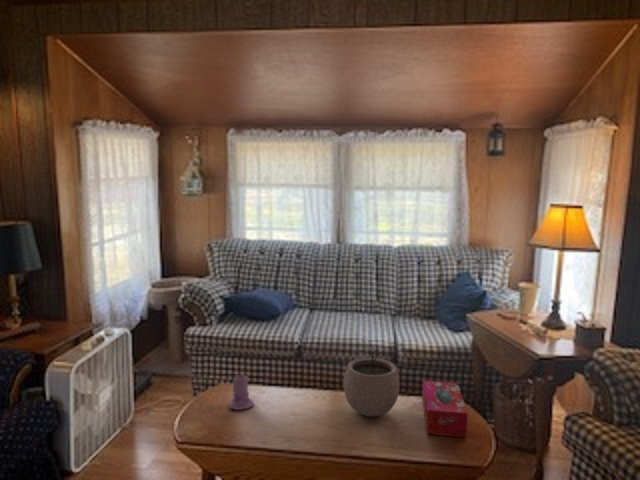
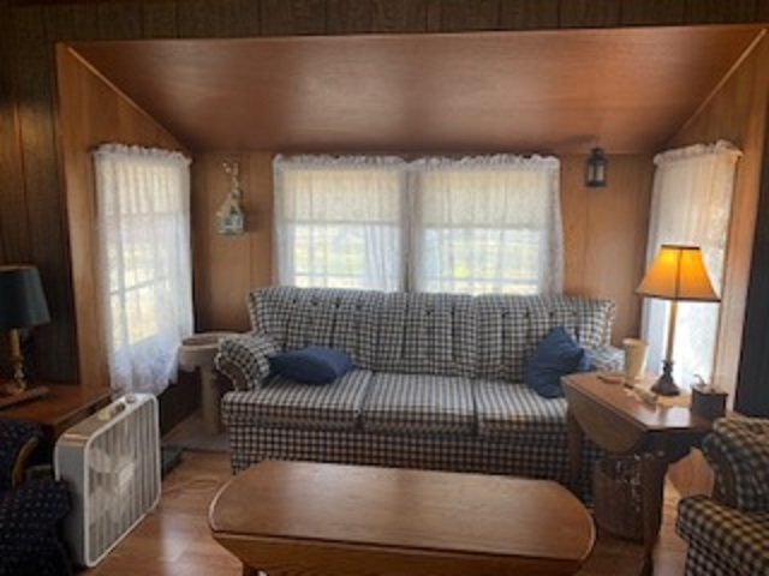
- candle [228,372,255,411]
- plant pot [343,346,400,417]
- tissue box [421,379,469,438]
